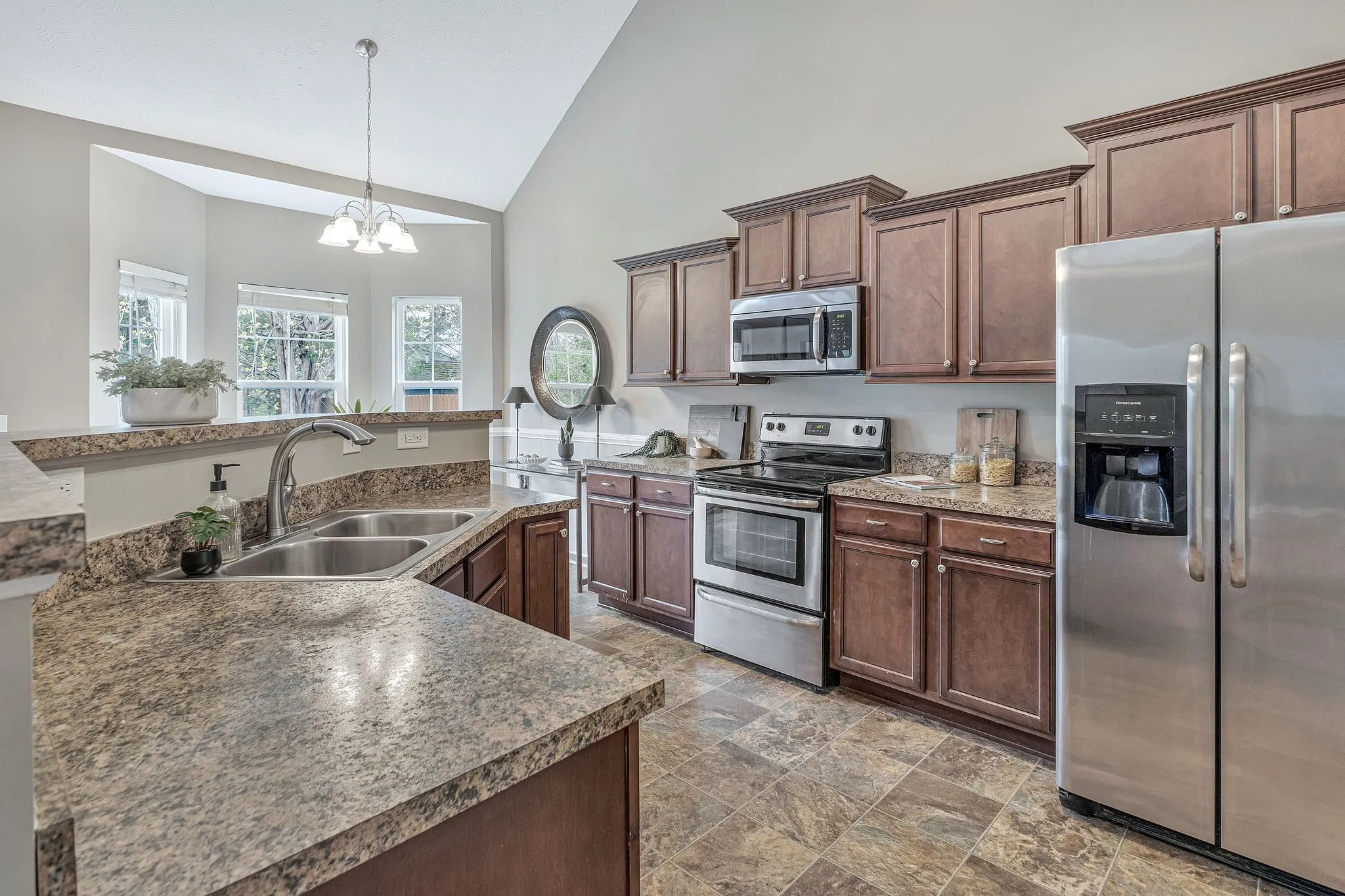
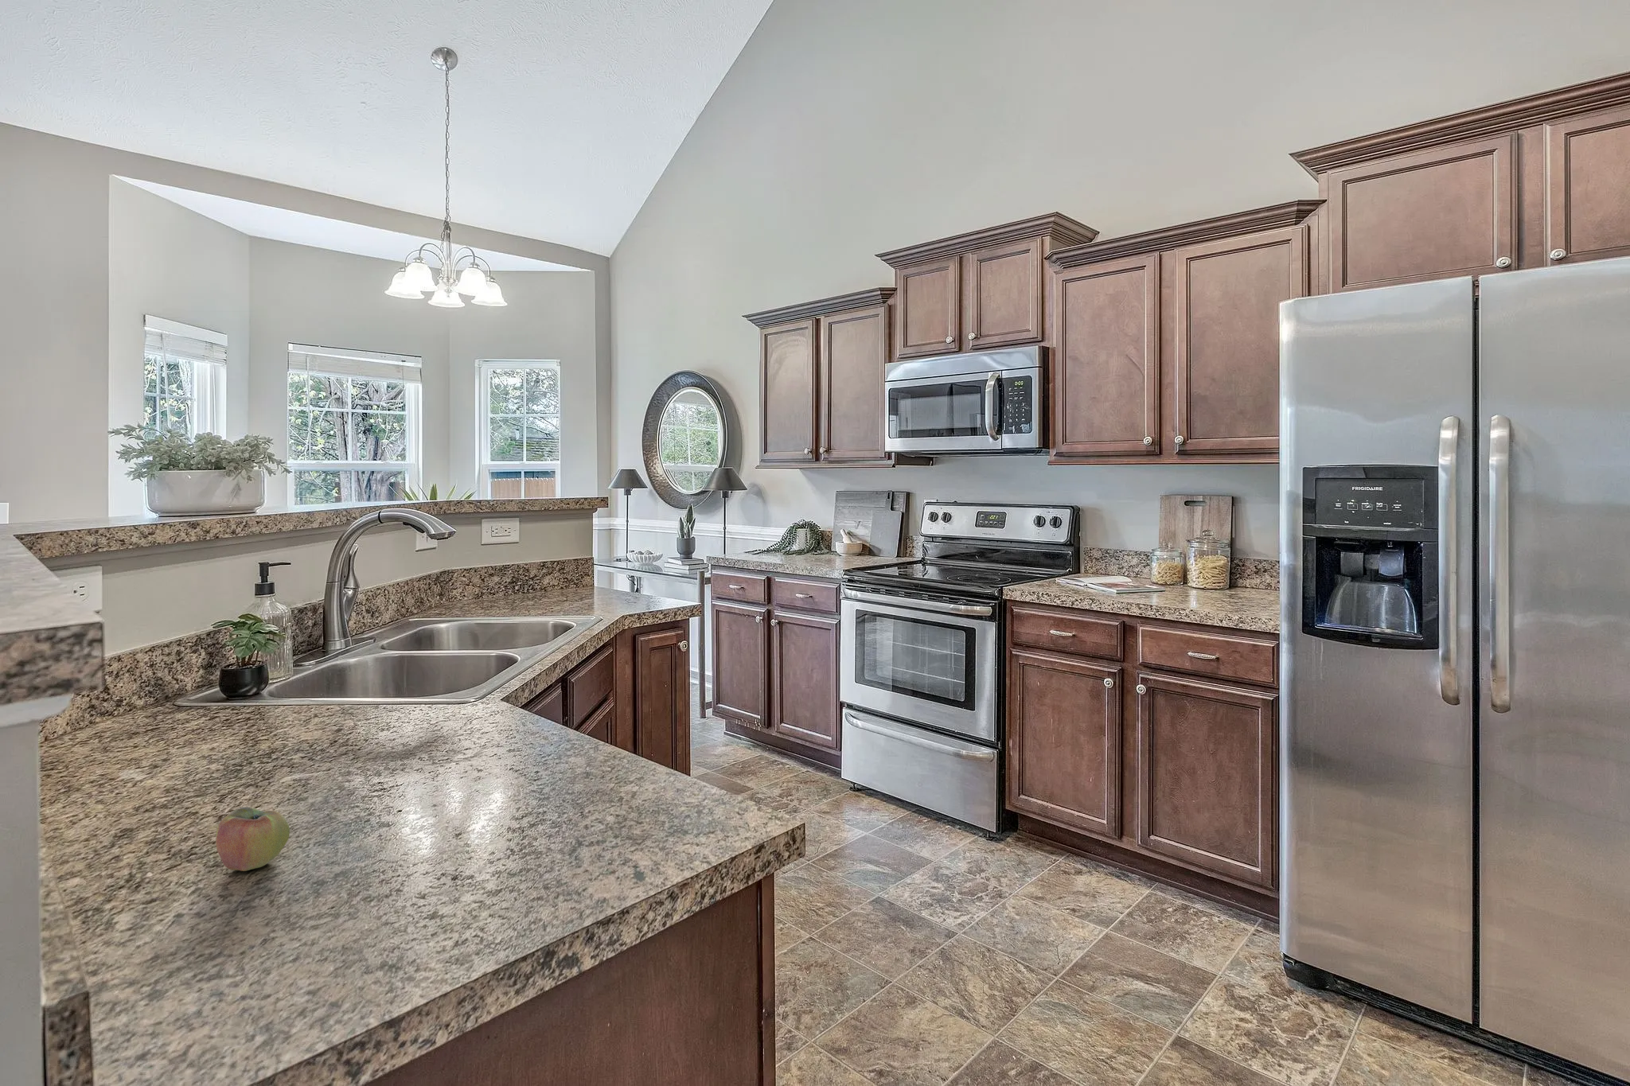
+ apple [215,806,291,871]
